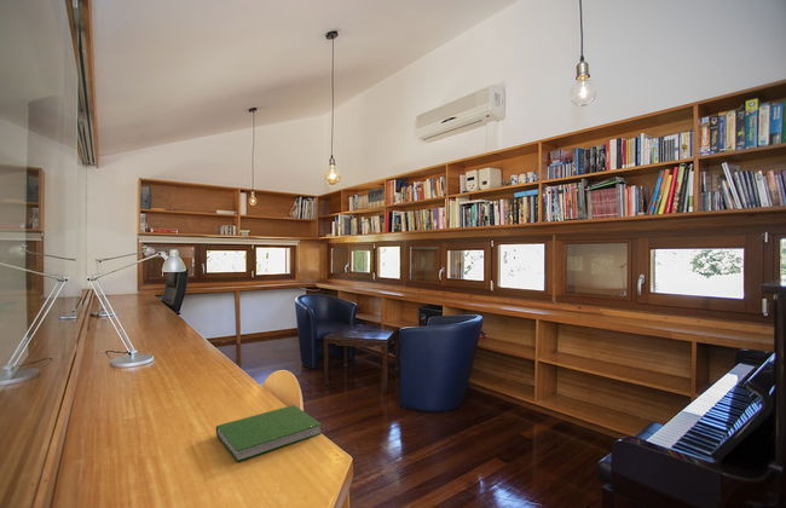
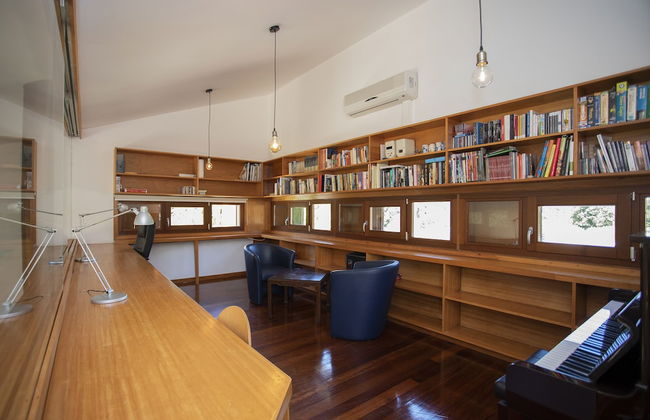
- hardcover book [215,404,323,463]
